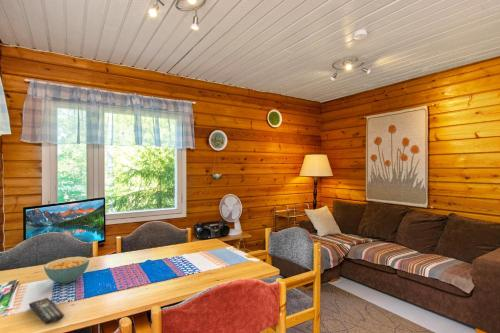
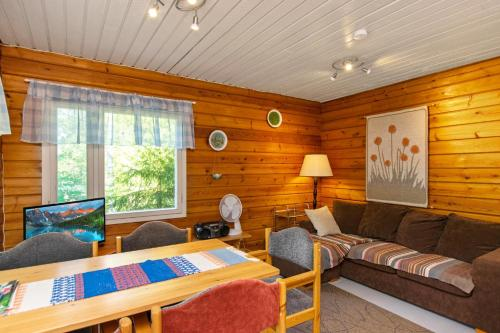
- cereal bowl [43,256,90,284]
- remote control [28,297,65,325]
